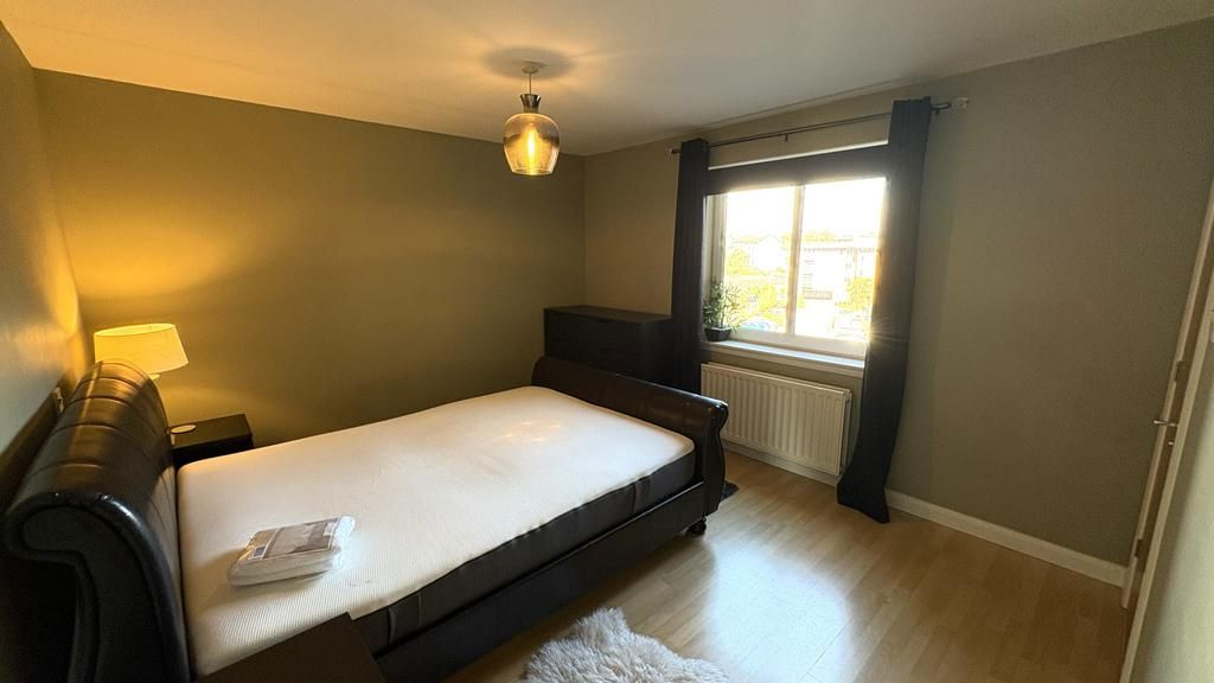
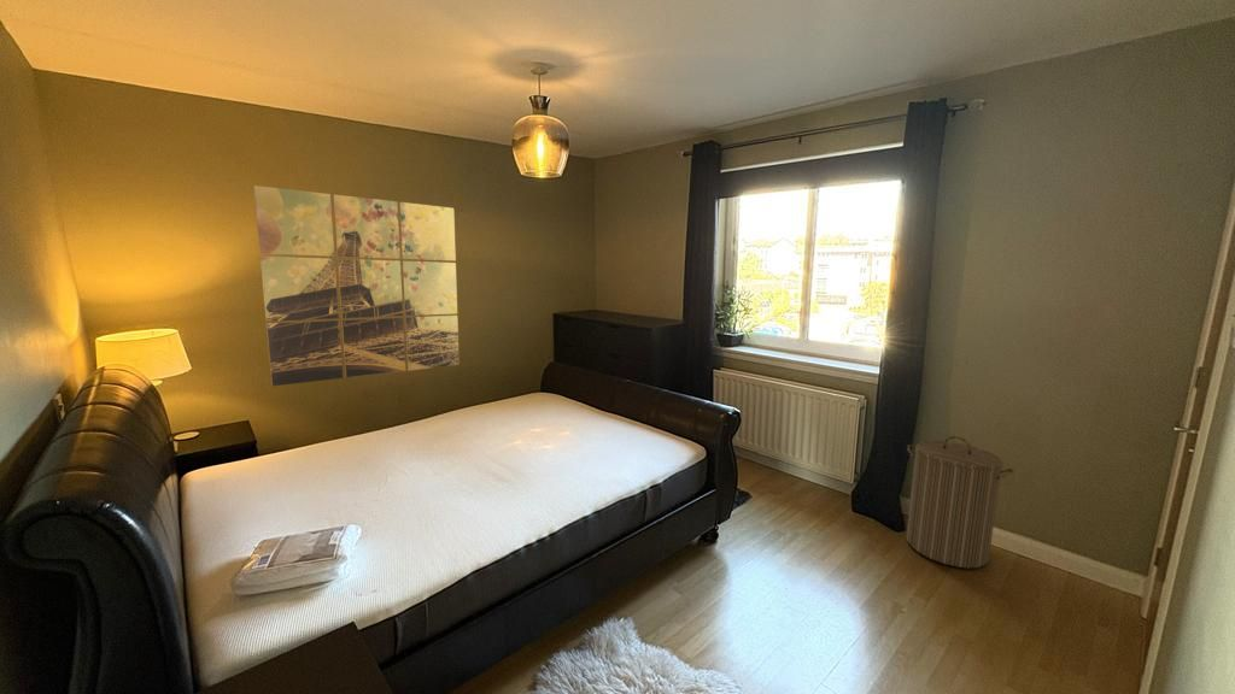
+ wall art [252,184,461,387]
+ laundry hamper [905,435,1015,570]
